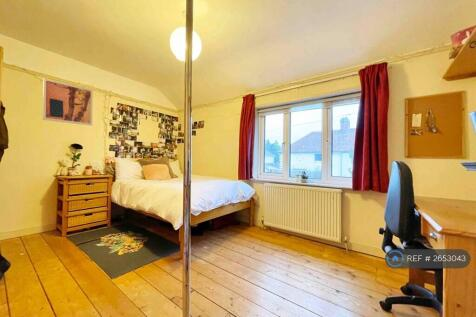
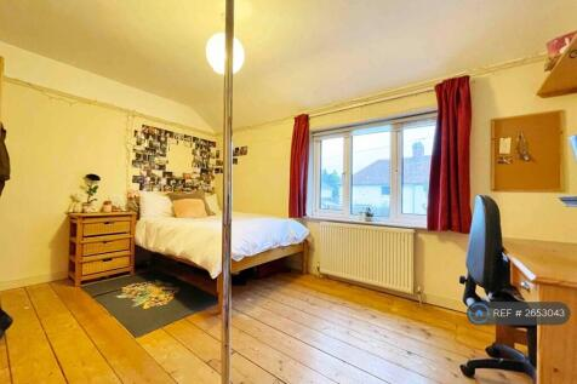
- wall art [42,78,94,126]
